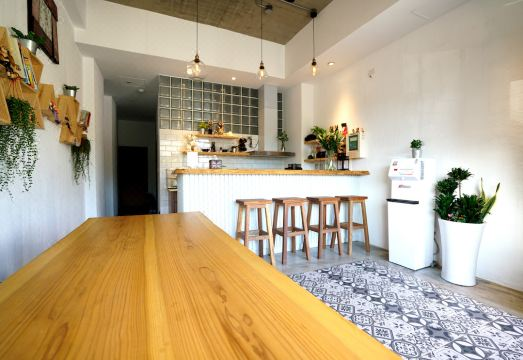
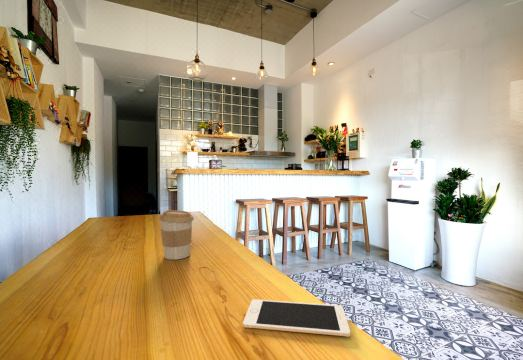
+ coffee cup [158,209,195,261]
+ cell phone [242,298,351,338]
